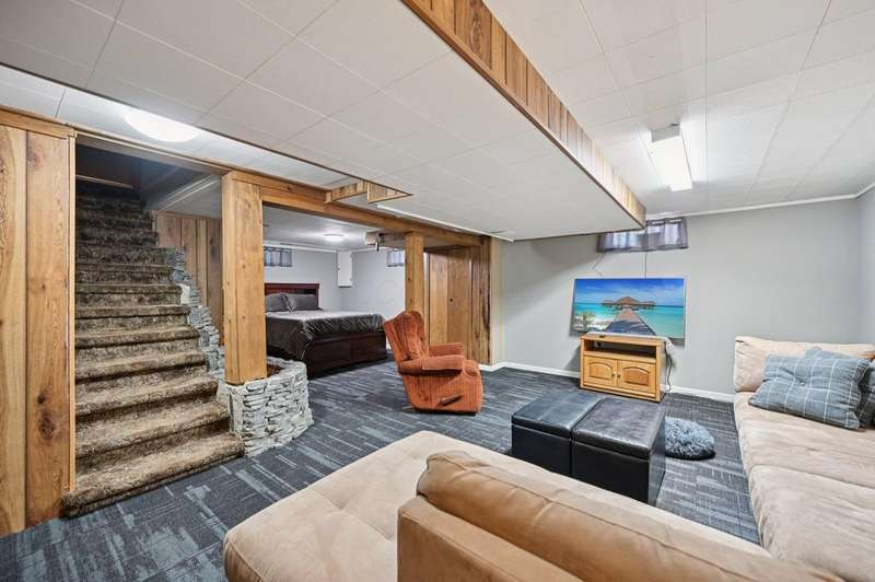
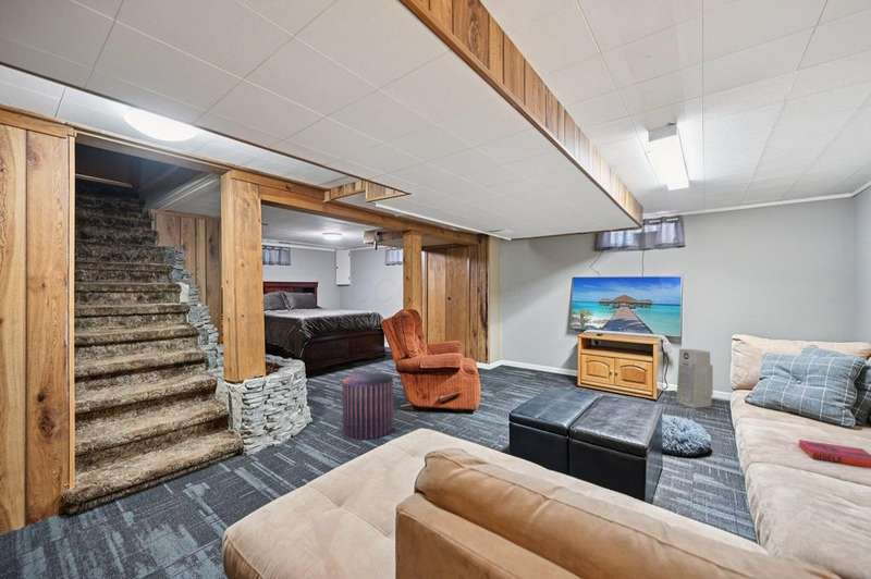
+ stool [342,372,394,441]
+ air purifier [675,348,714,409]
+ hardback book [798,439,871,469]
